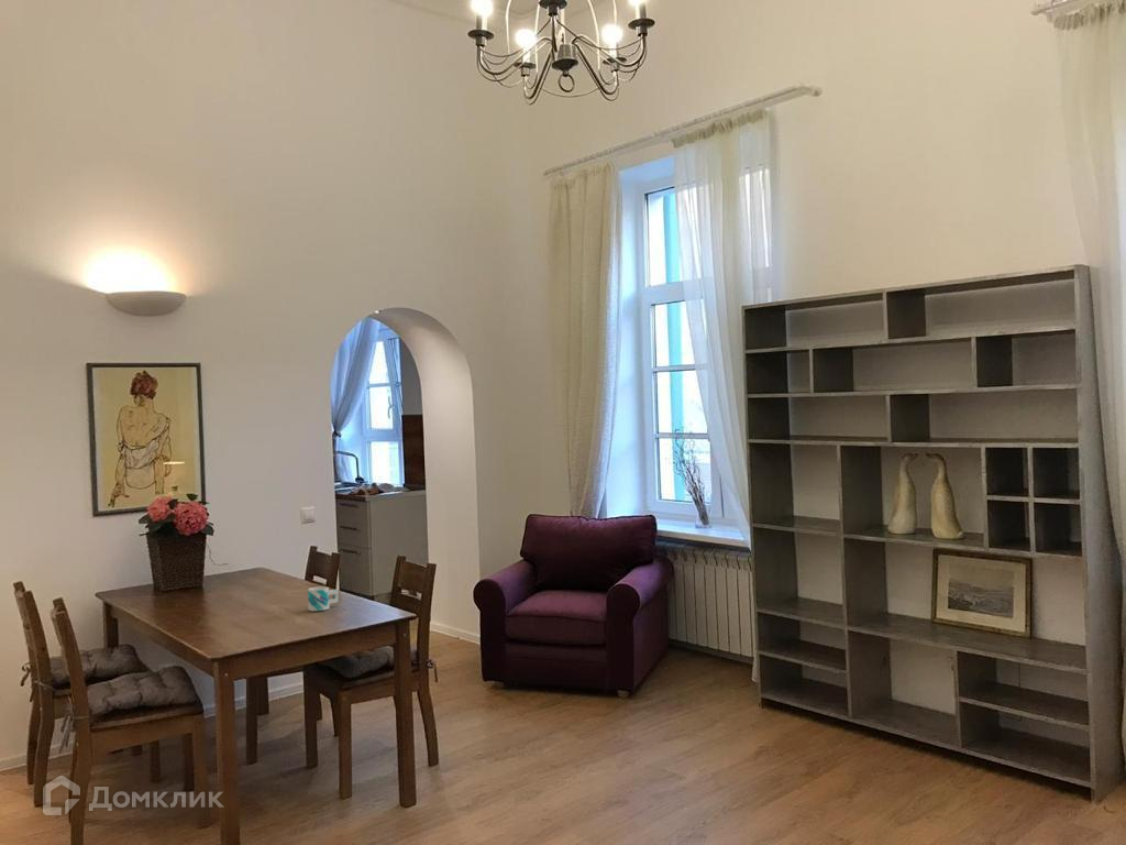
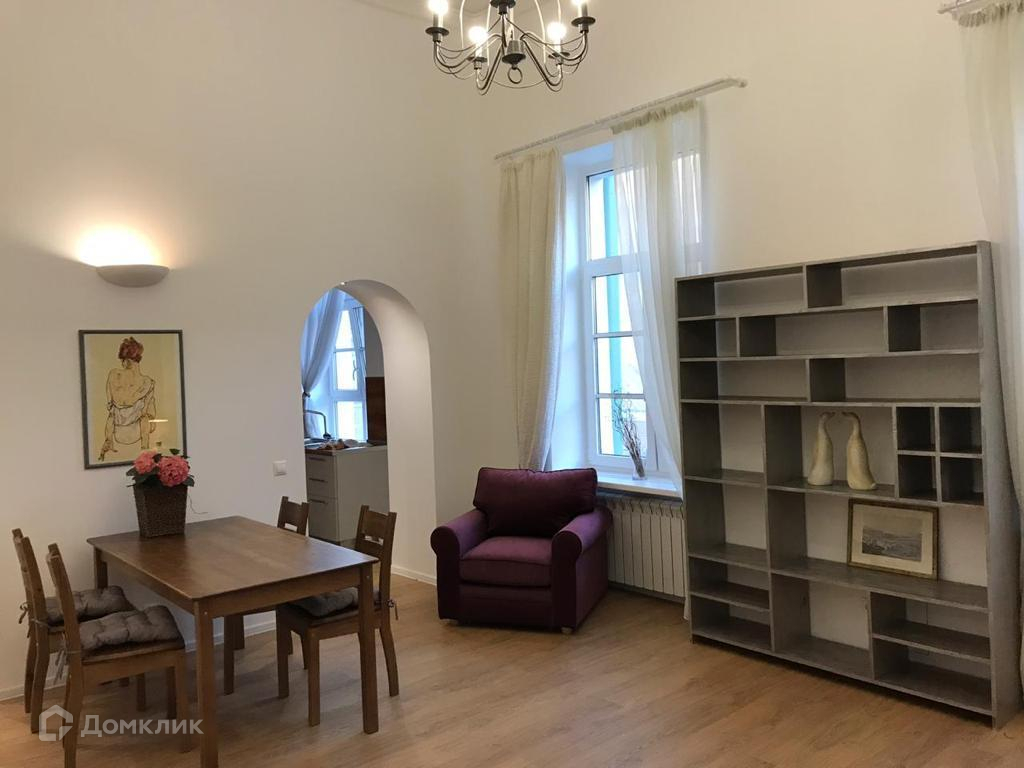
- mug [307,585,340,612]
